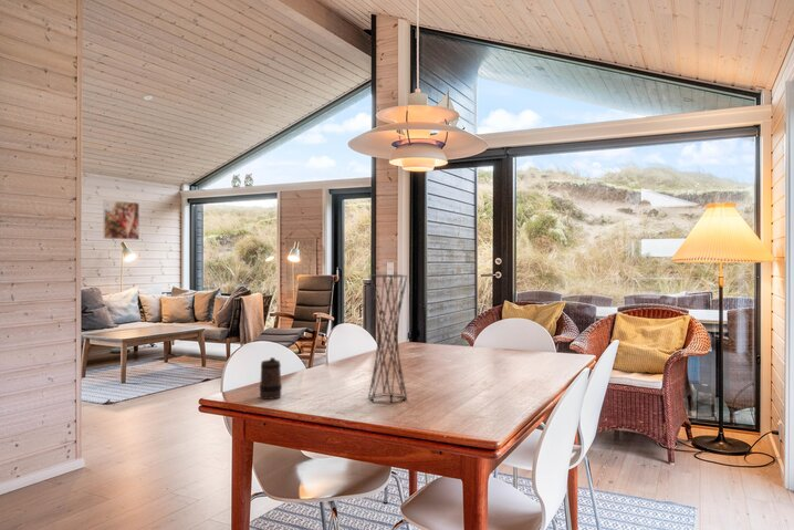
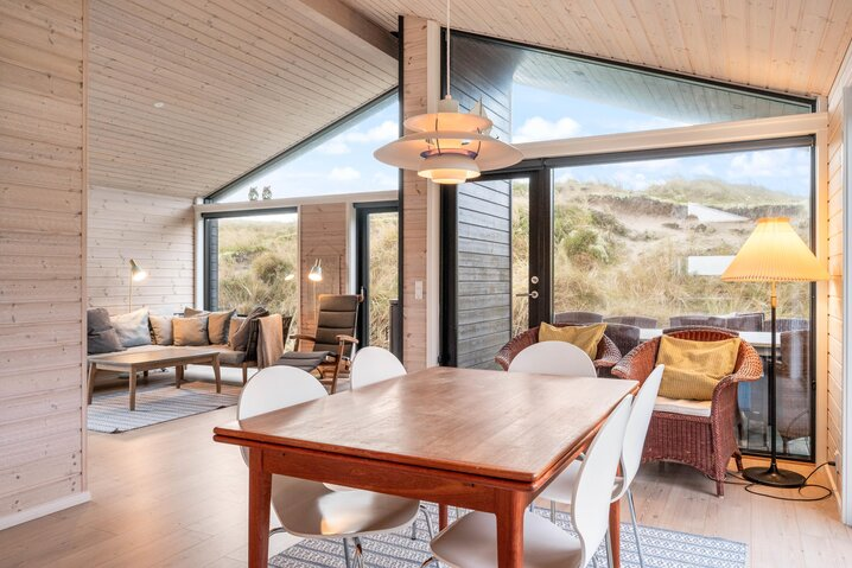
- mug [259,356,283,401]
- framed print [102,199,140,241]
- vase [367,273,408,405]
